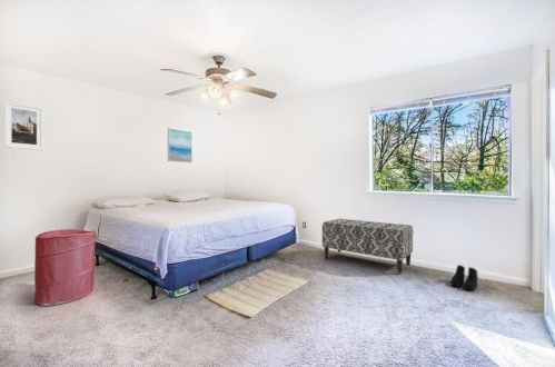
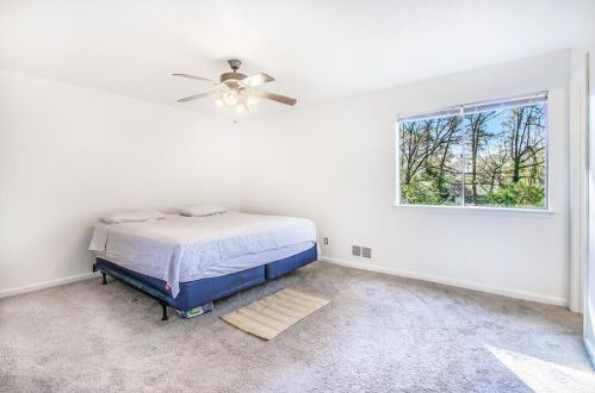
- boots [449,264,479,291]
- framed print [3,100,44,151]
- bench [321,218,414,275]
- wall art [167,127,194,163]
- laundry hamper [33,228,97,307]
